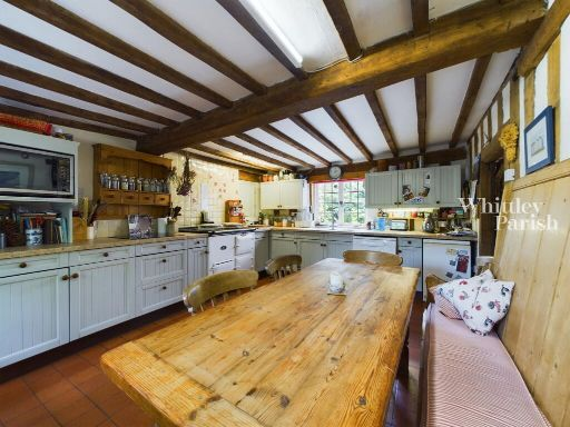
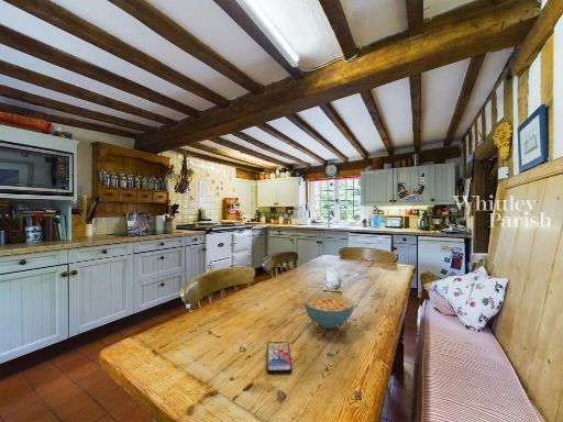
+ smartphone [266,341,292,375]
+ cereal bowl [302,292,355,330]
